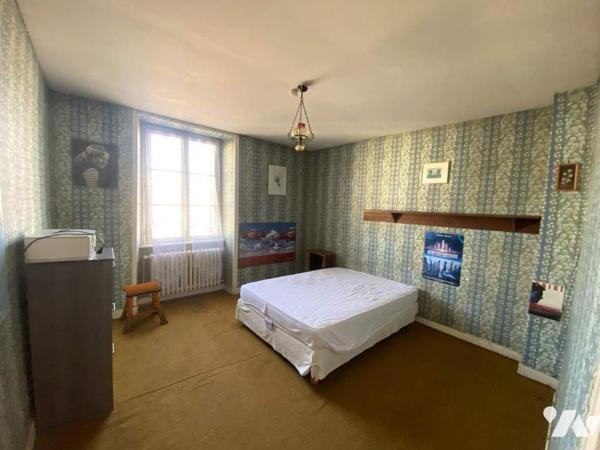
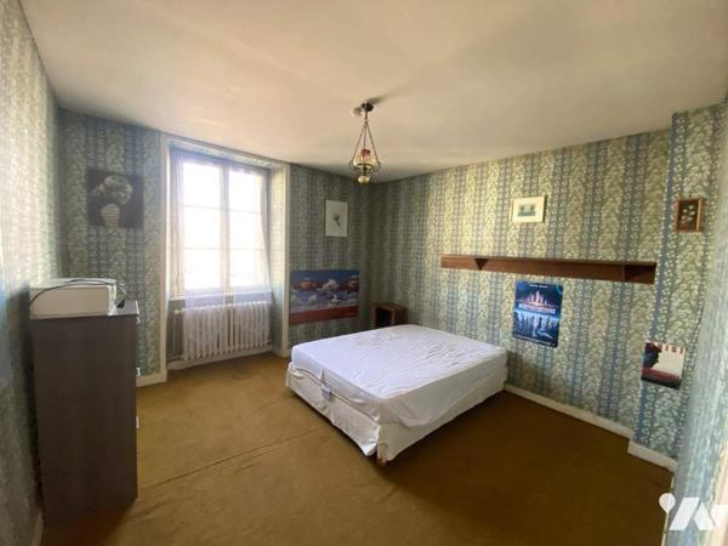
- stool [118,281,169,336]
